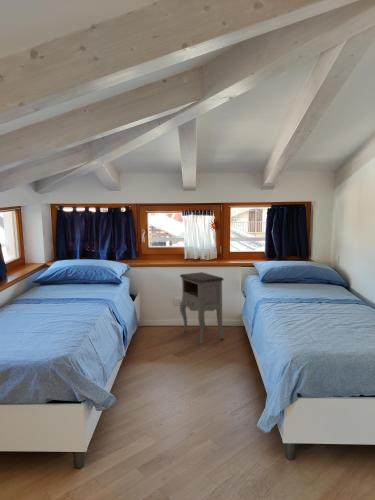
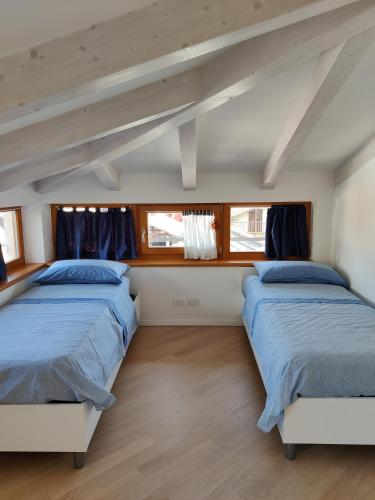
- nightstand [179,271,225,344]
